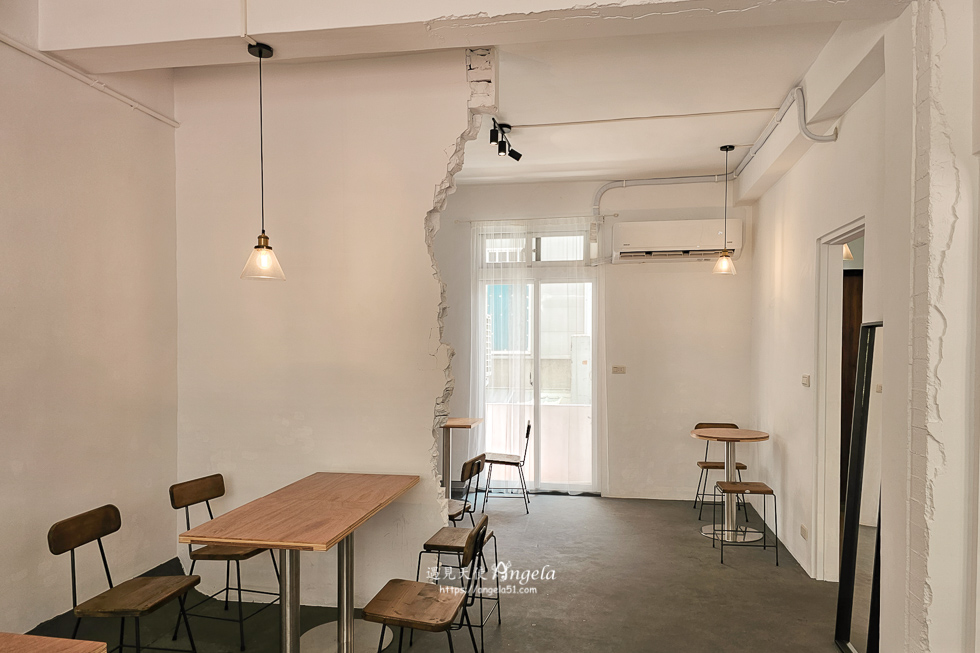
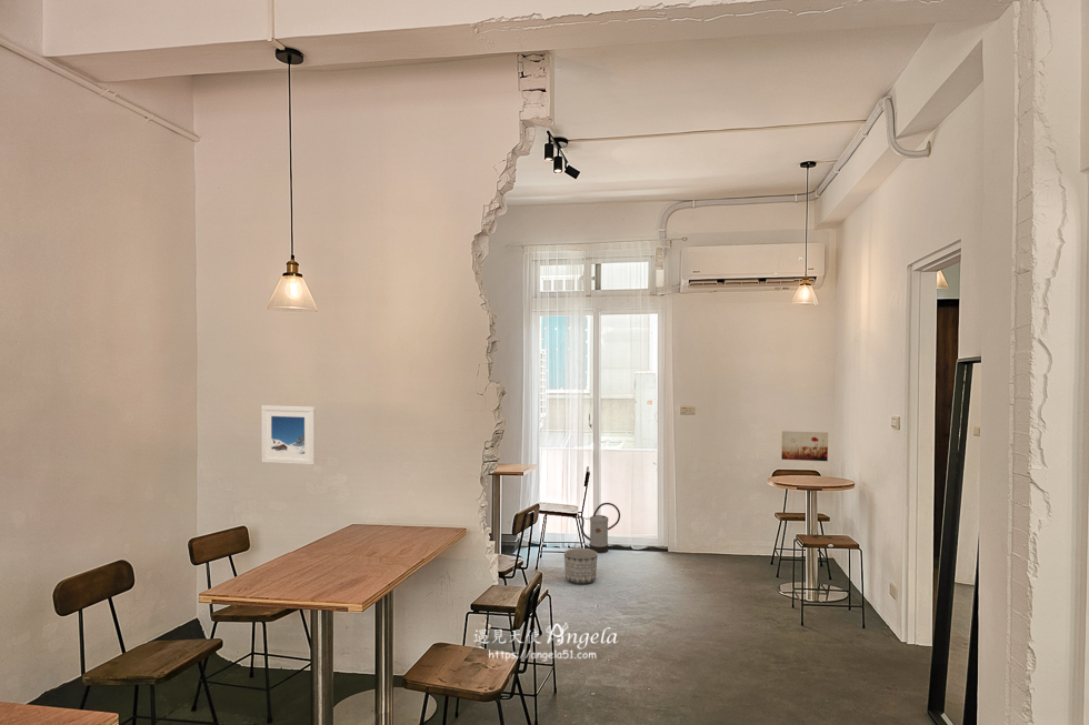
+ planter [563,547,599,585]
+ wall art [780,430,829,462]
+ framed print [260,404,317,466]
+ watering can [580,502,621,554]
